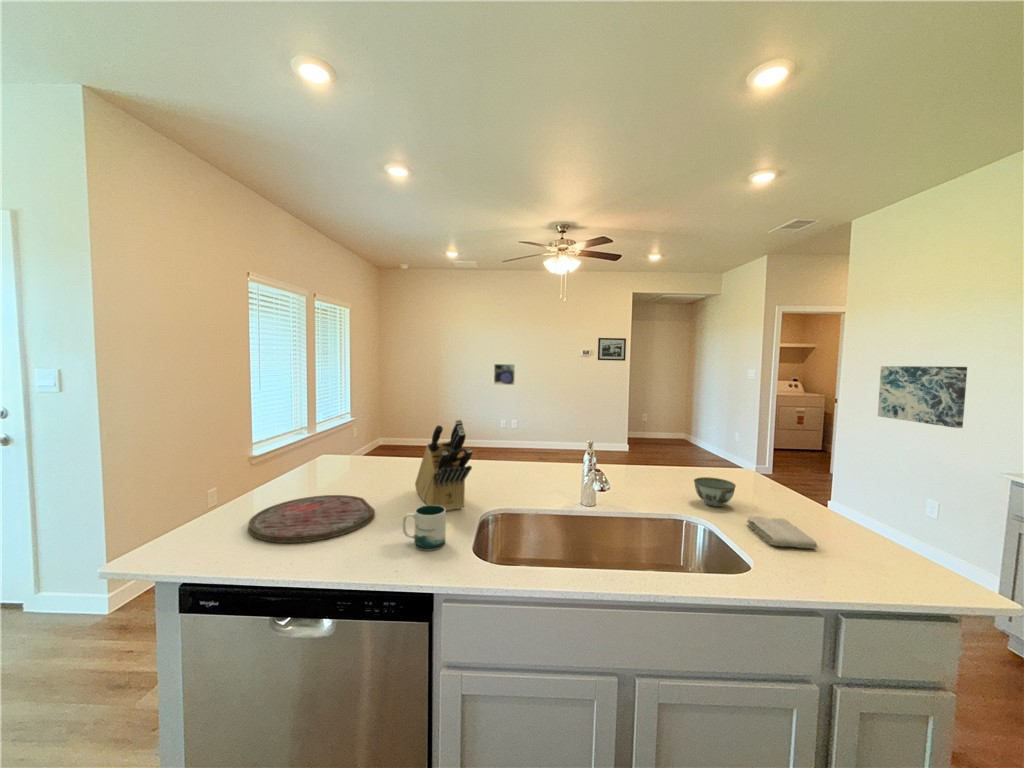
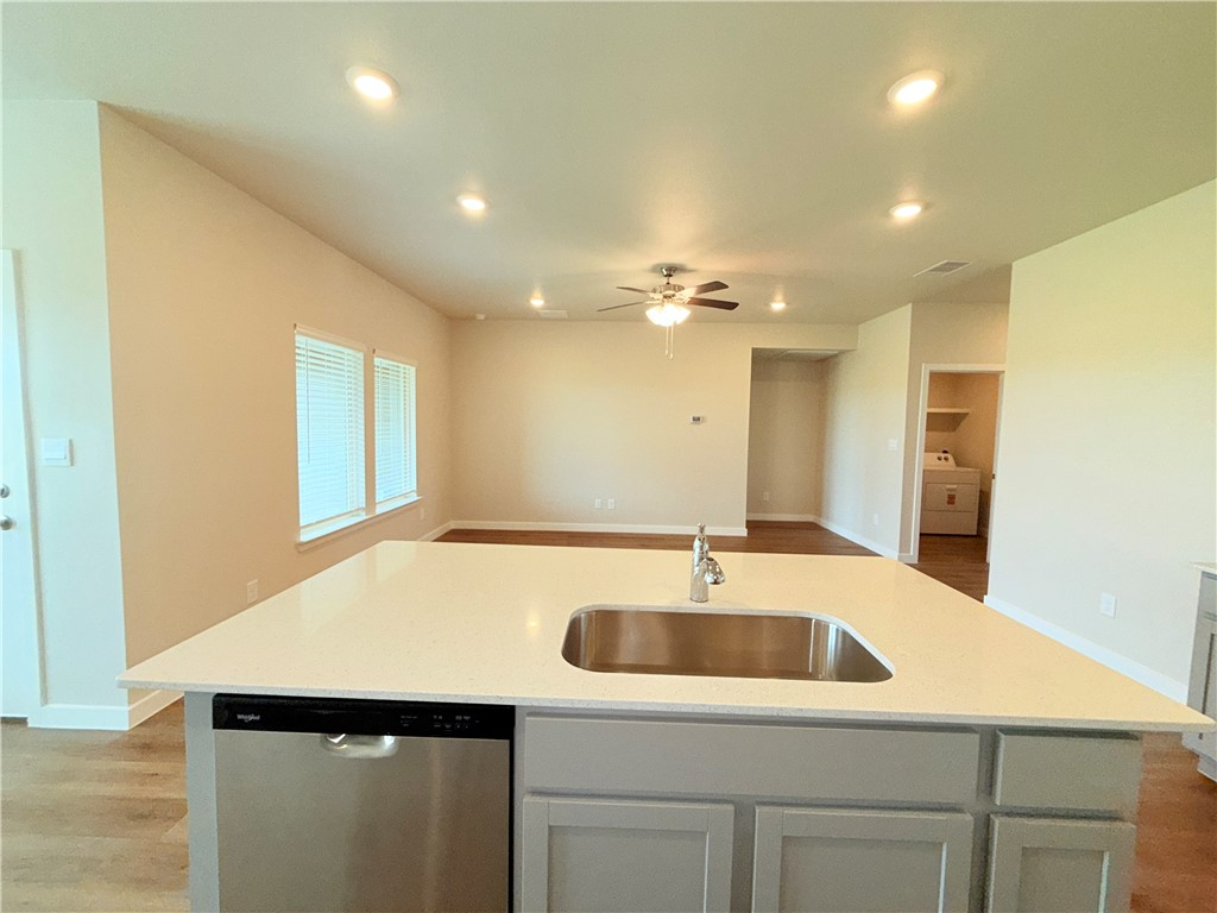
- bowl [693,476,737,508]
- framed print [493,363,516,386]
- washcloth [746,515,818,550]
- knife block [414,418,473,511]
- mug [402,504,447,552]
- cutting board [248,494,376,544]
- picture frame [597,337,627,362]
- wall art [877,365,968,429]
